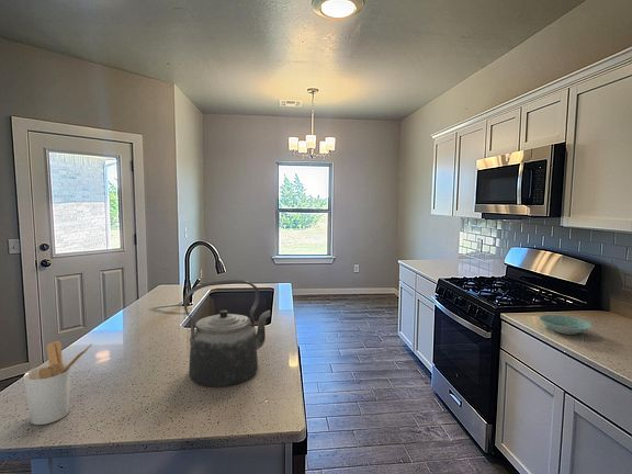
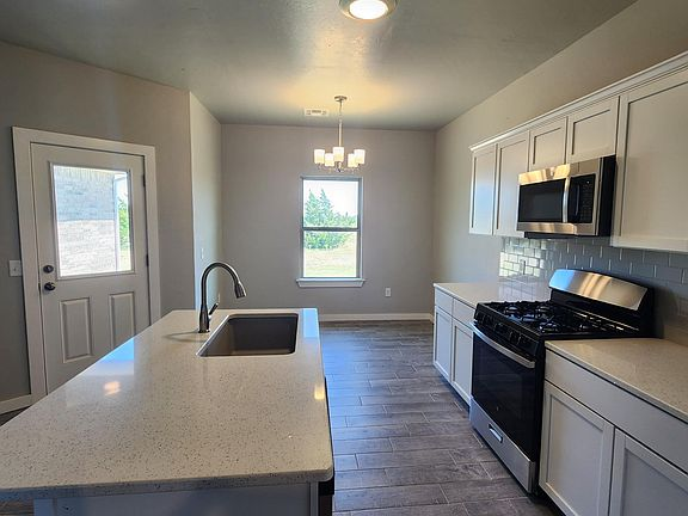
- bowl [538,314,595,336]
- kettle [183,279,271,387]
- utensil holder [23,340,93,426]
